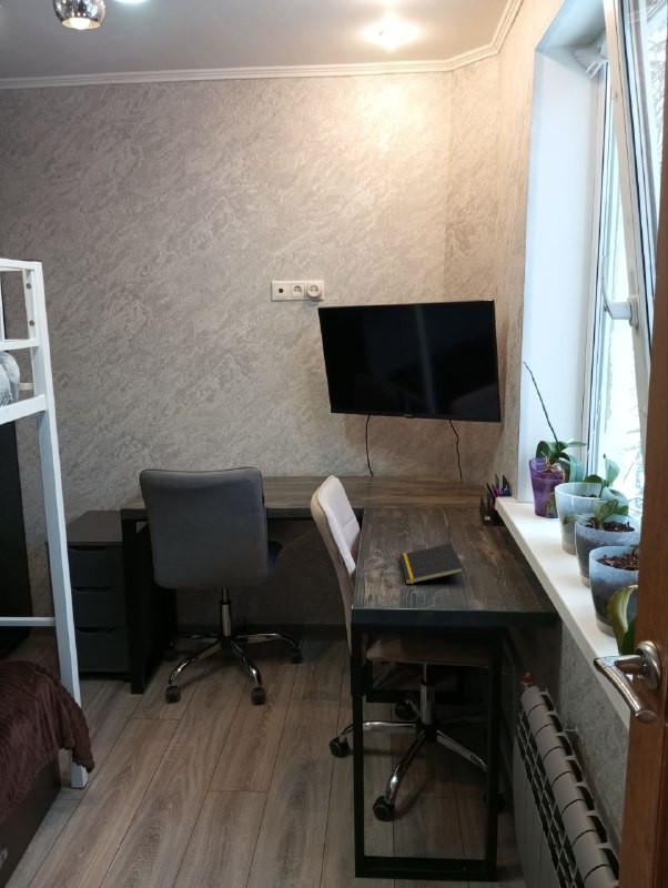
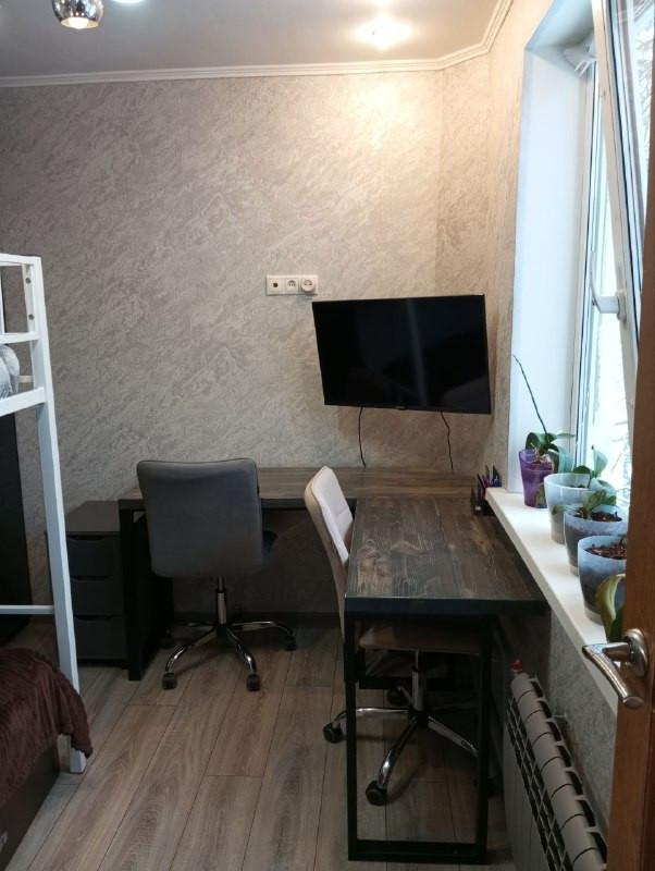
- notepad [398,543,466,586]
